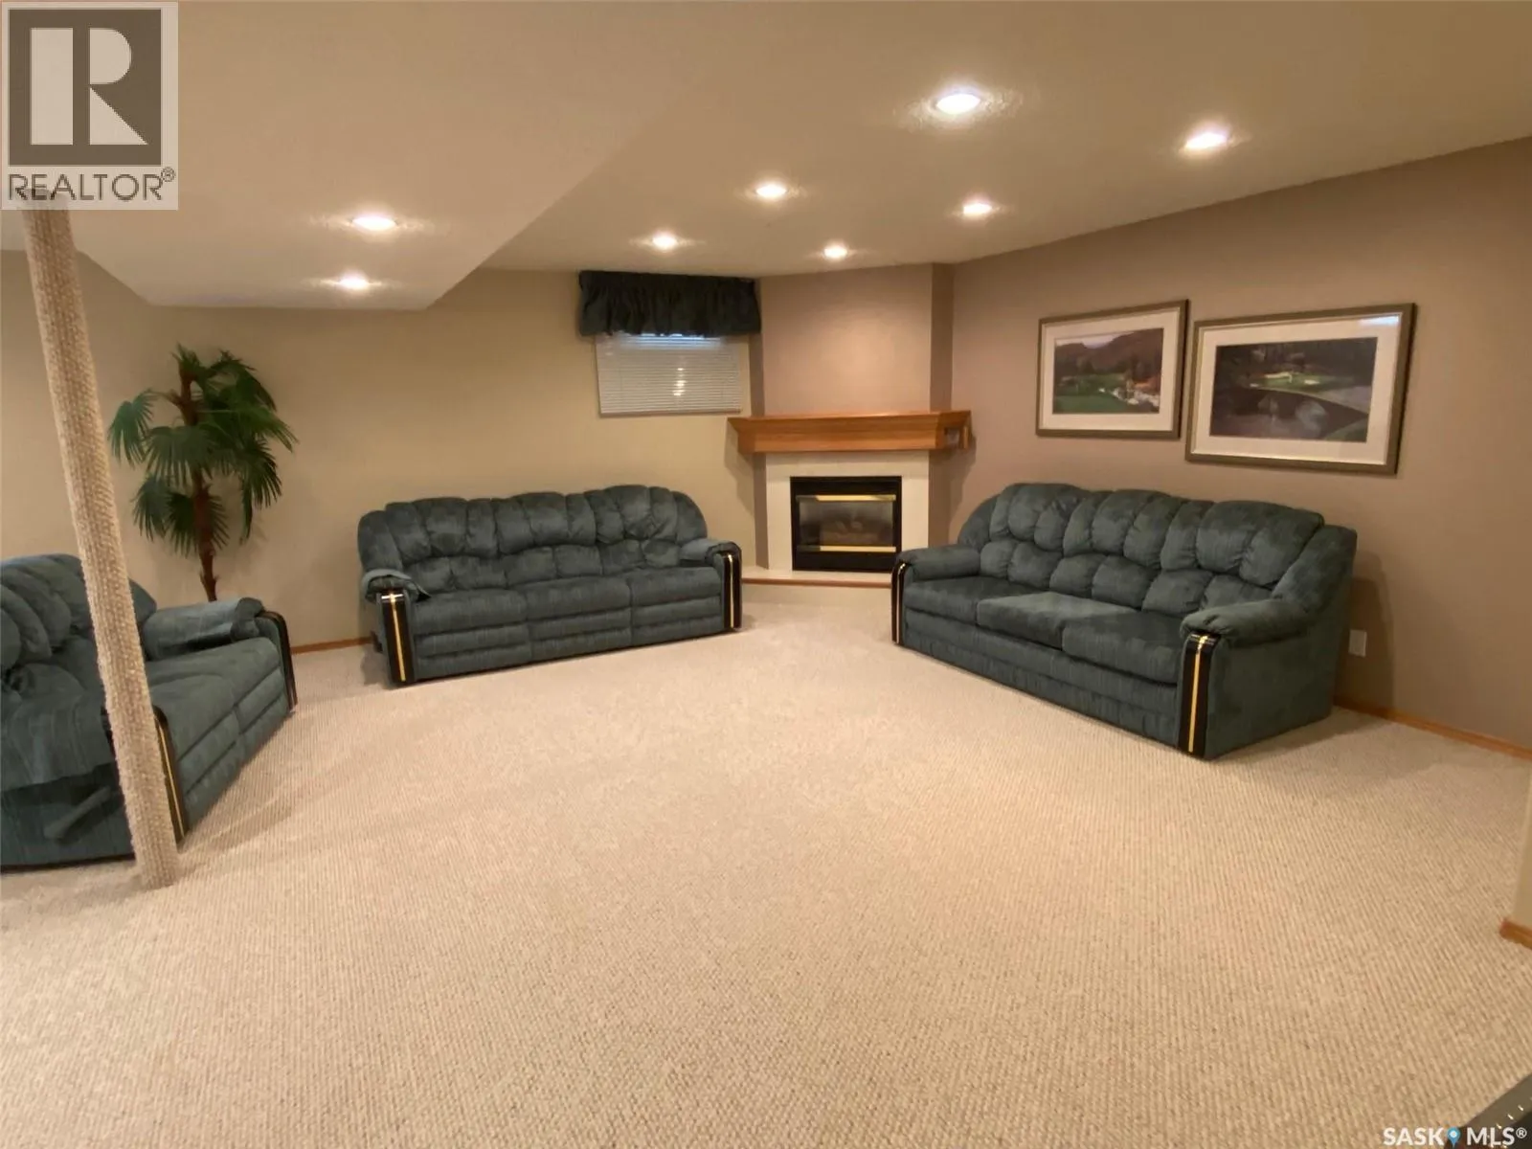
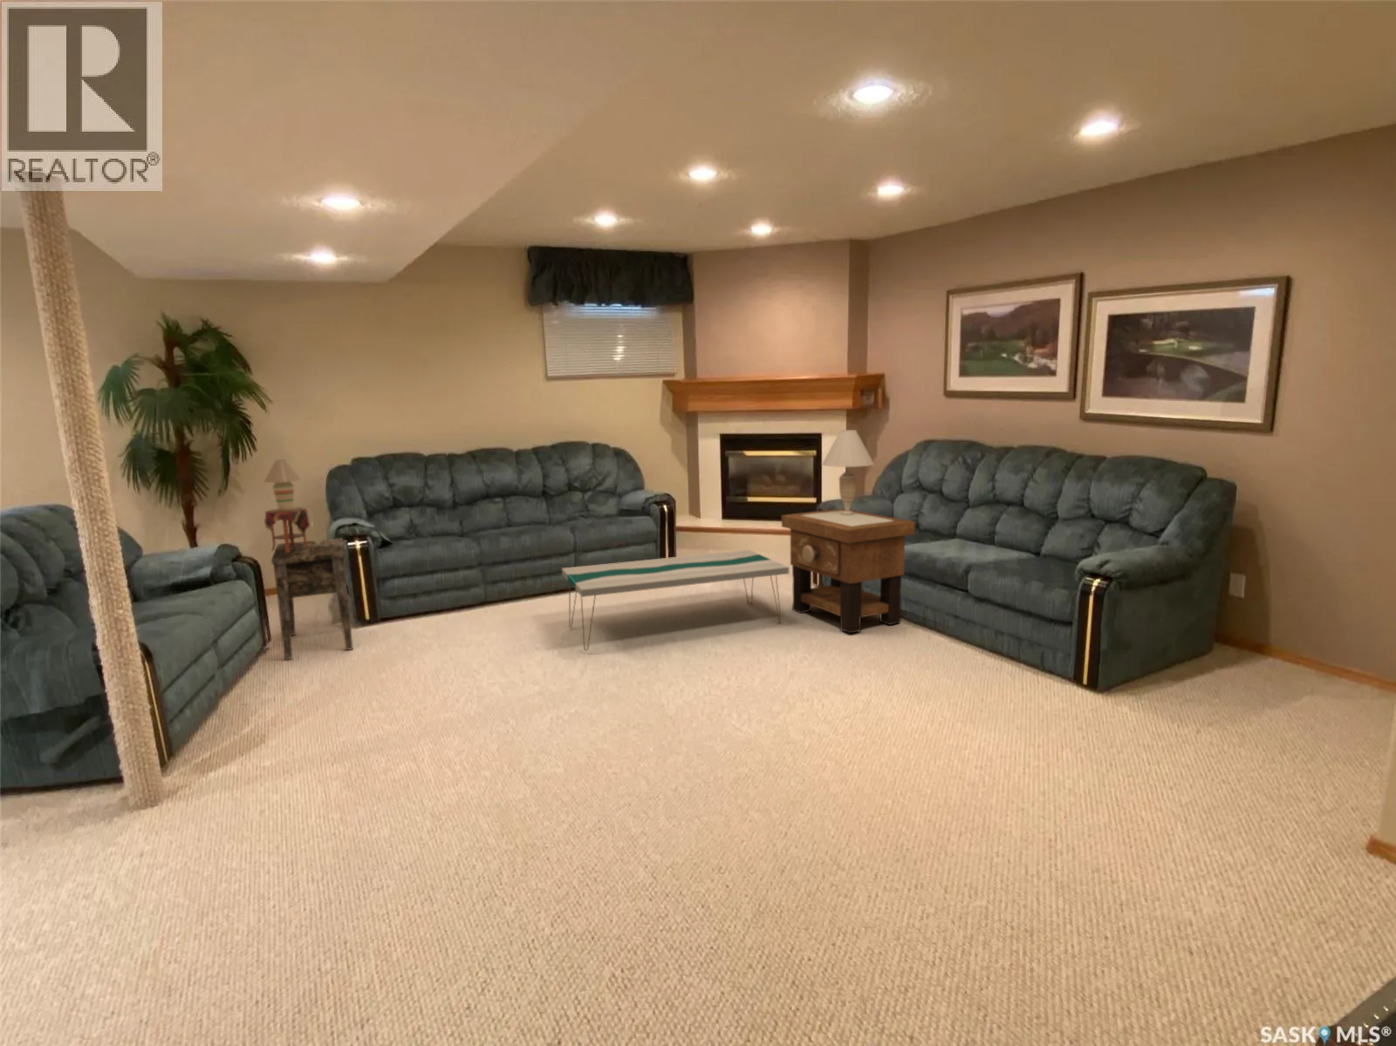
+ side table [780,508,916,634]
+ coffee table [561,549,789,652]
+ table lamp [821,429,875,515]
+ table lamp [263,459,335,553]
+ side table [270,537,353,660]
